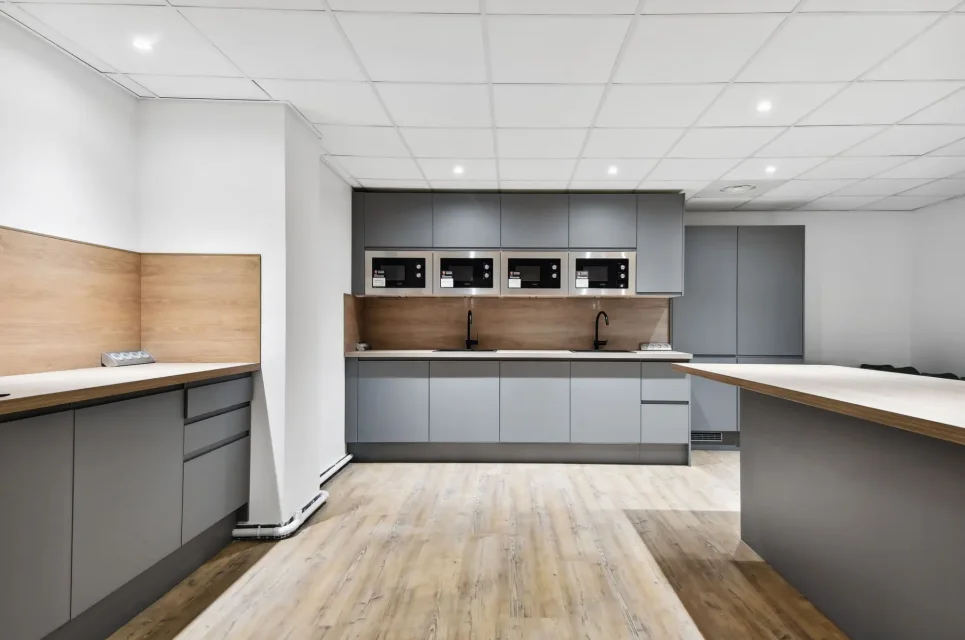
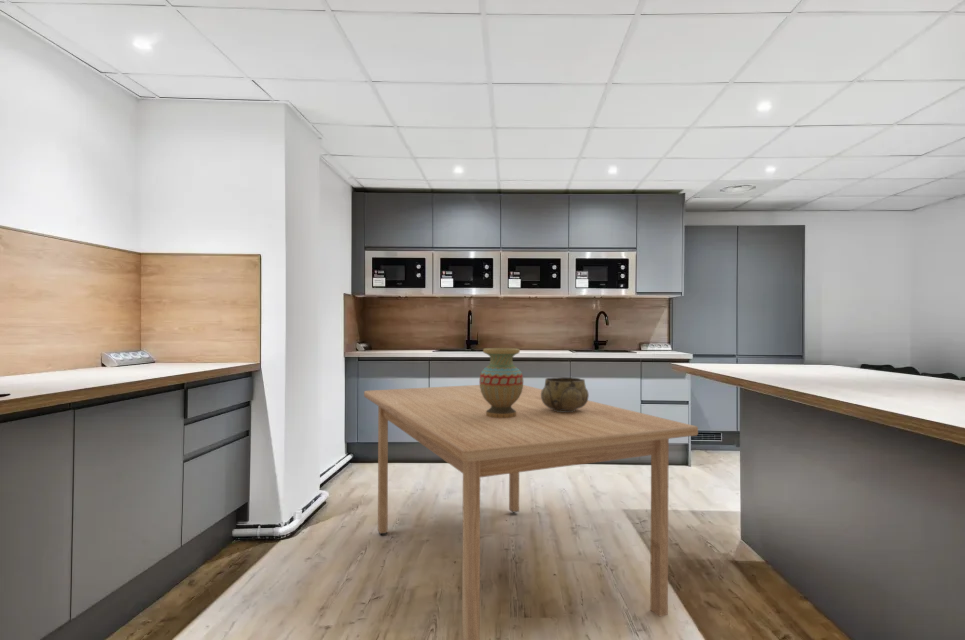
+ vase [478,347,524,418]
+ decorative bowl [541,376,590,412]
+ table [363,384,699,640]
